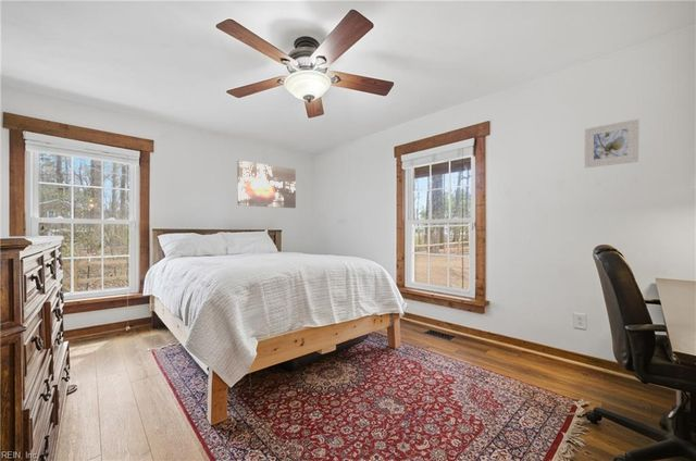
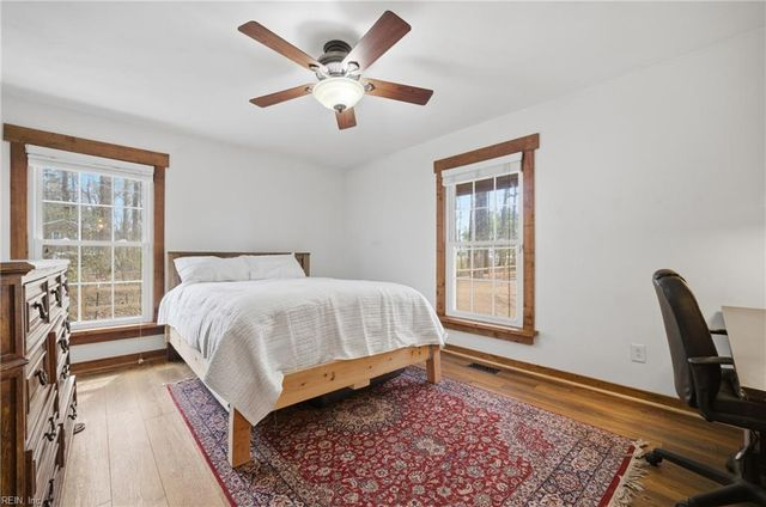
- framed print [584,117,639,169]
- wall art [236,160,297,209]
